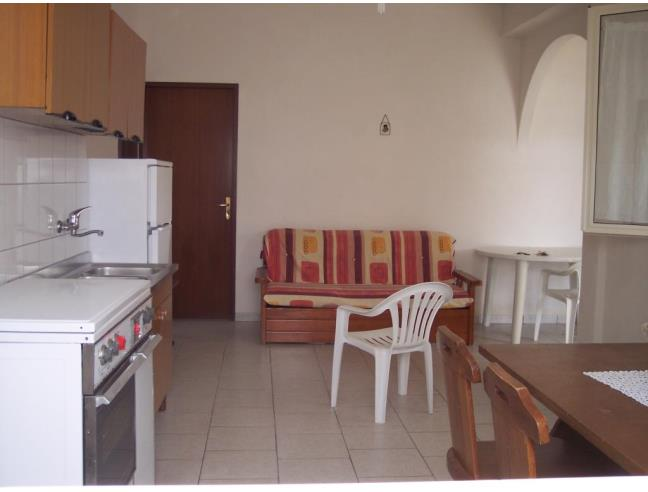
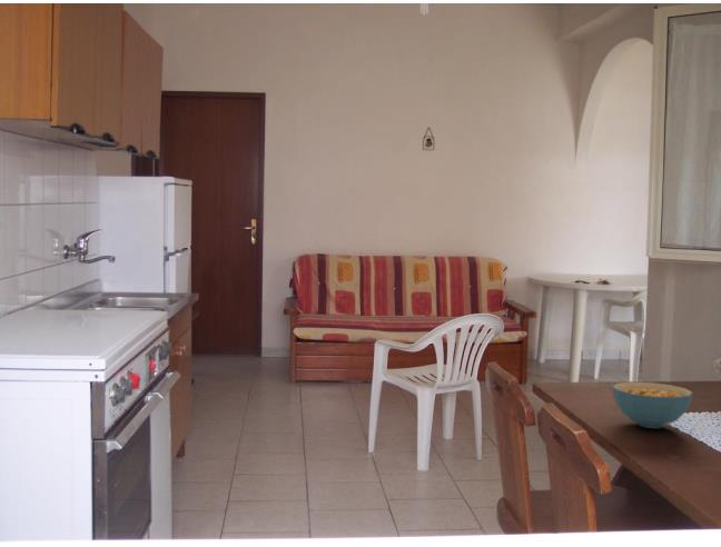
+ cereal bowl [612,381,693,429]
